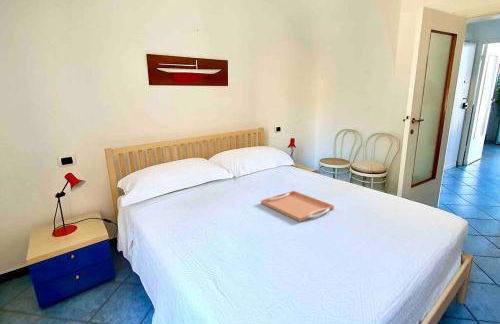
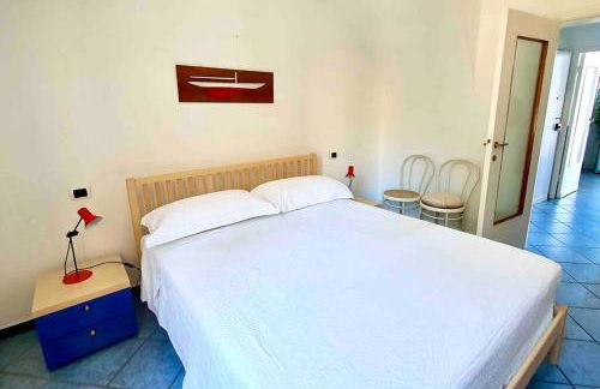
- serving tray [260,190,335,223]
